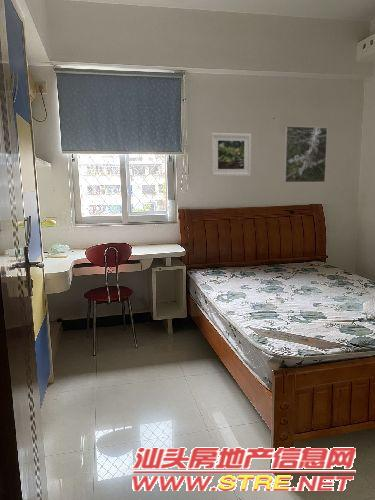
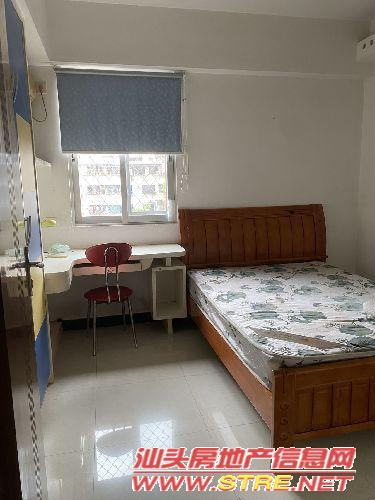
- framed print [283,125,328,184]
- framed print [210,132,252,177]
